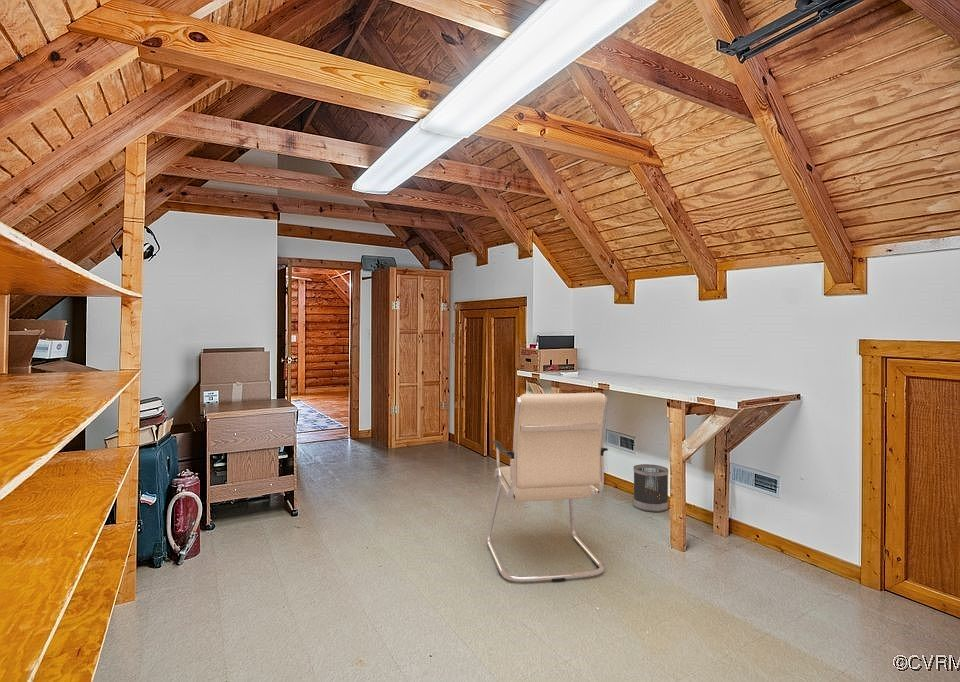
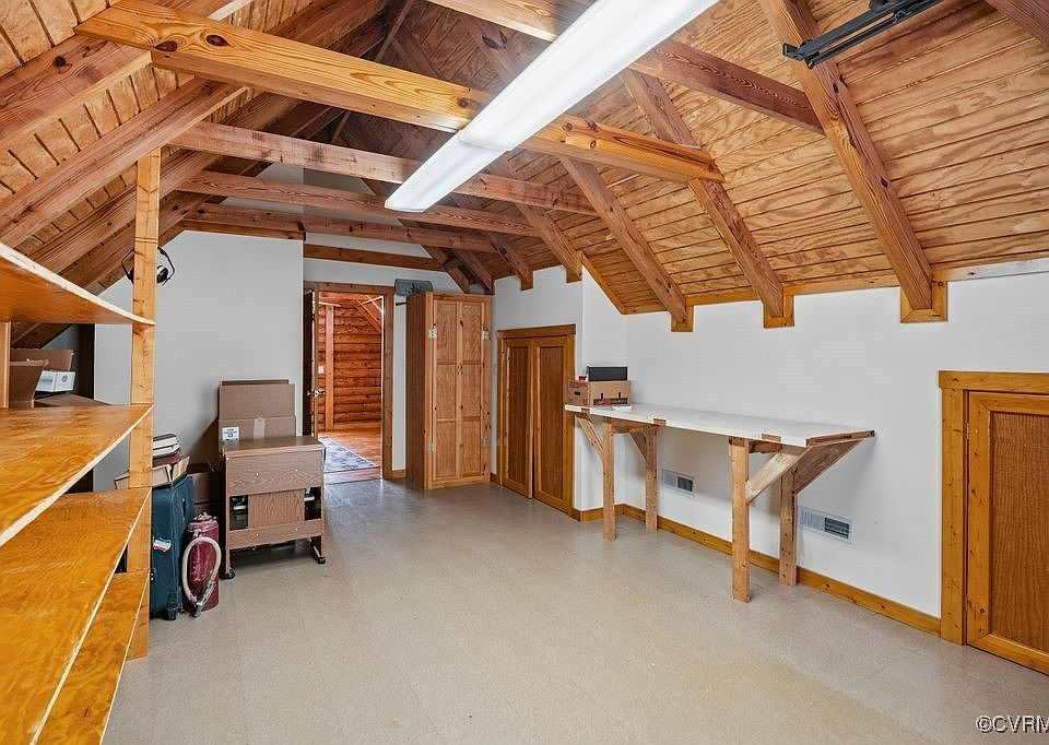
- wastebasket [632,463,669,513]
- office chair [486,392,609,583]
